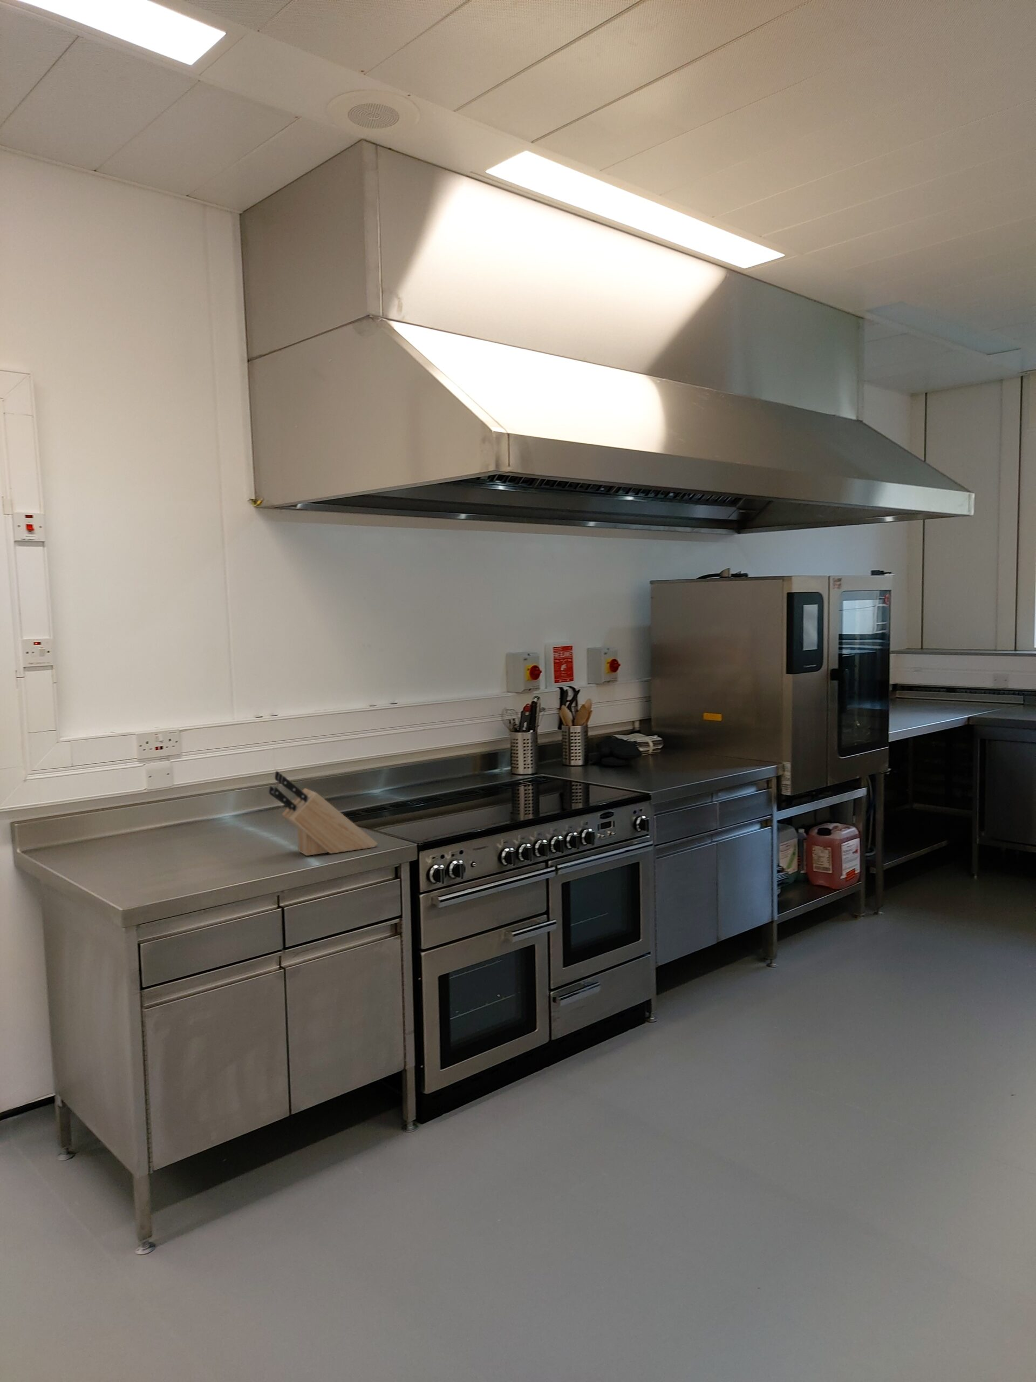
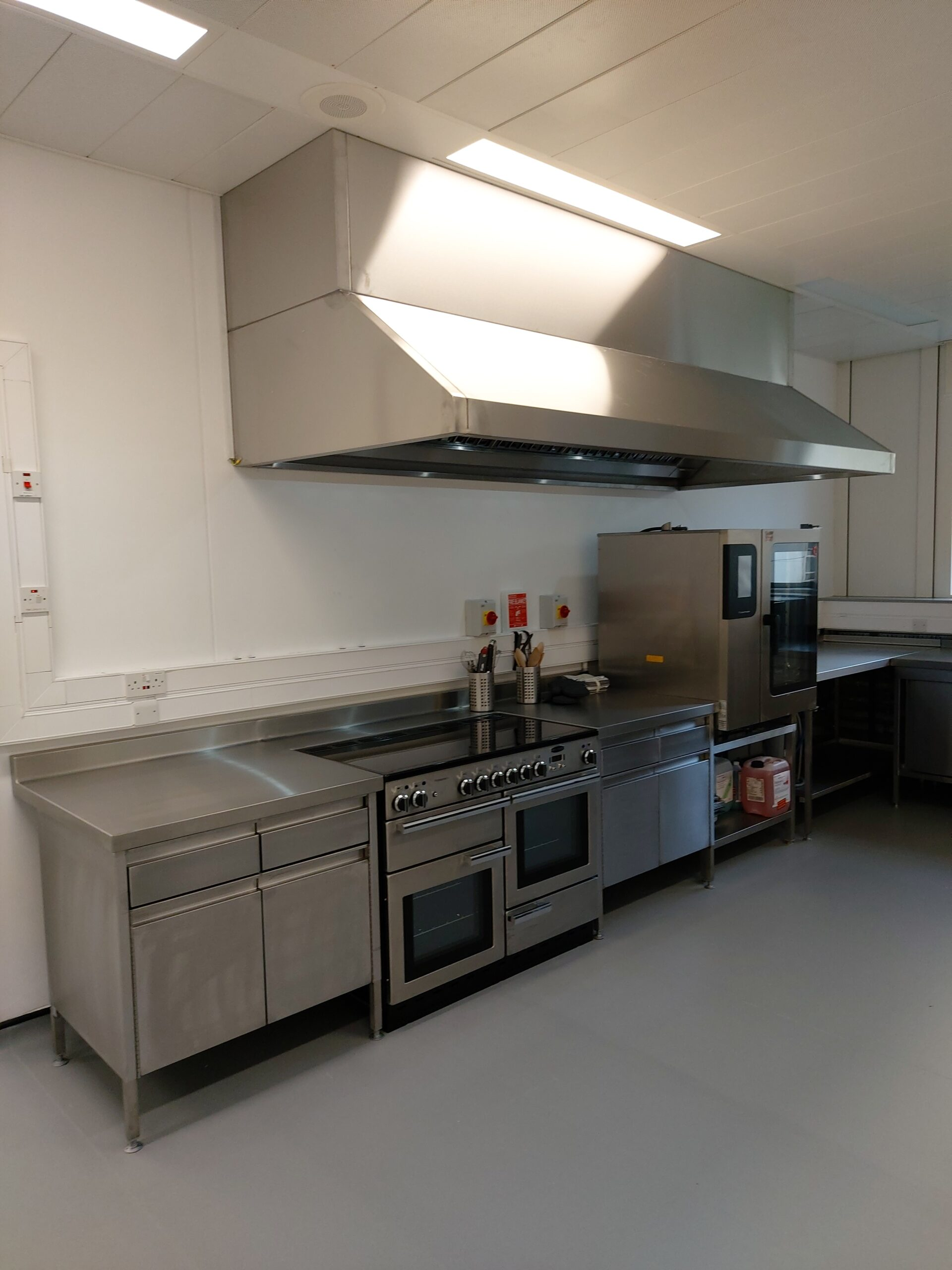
- knife block [268,770,379,856]
